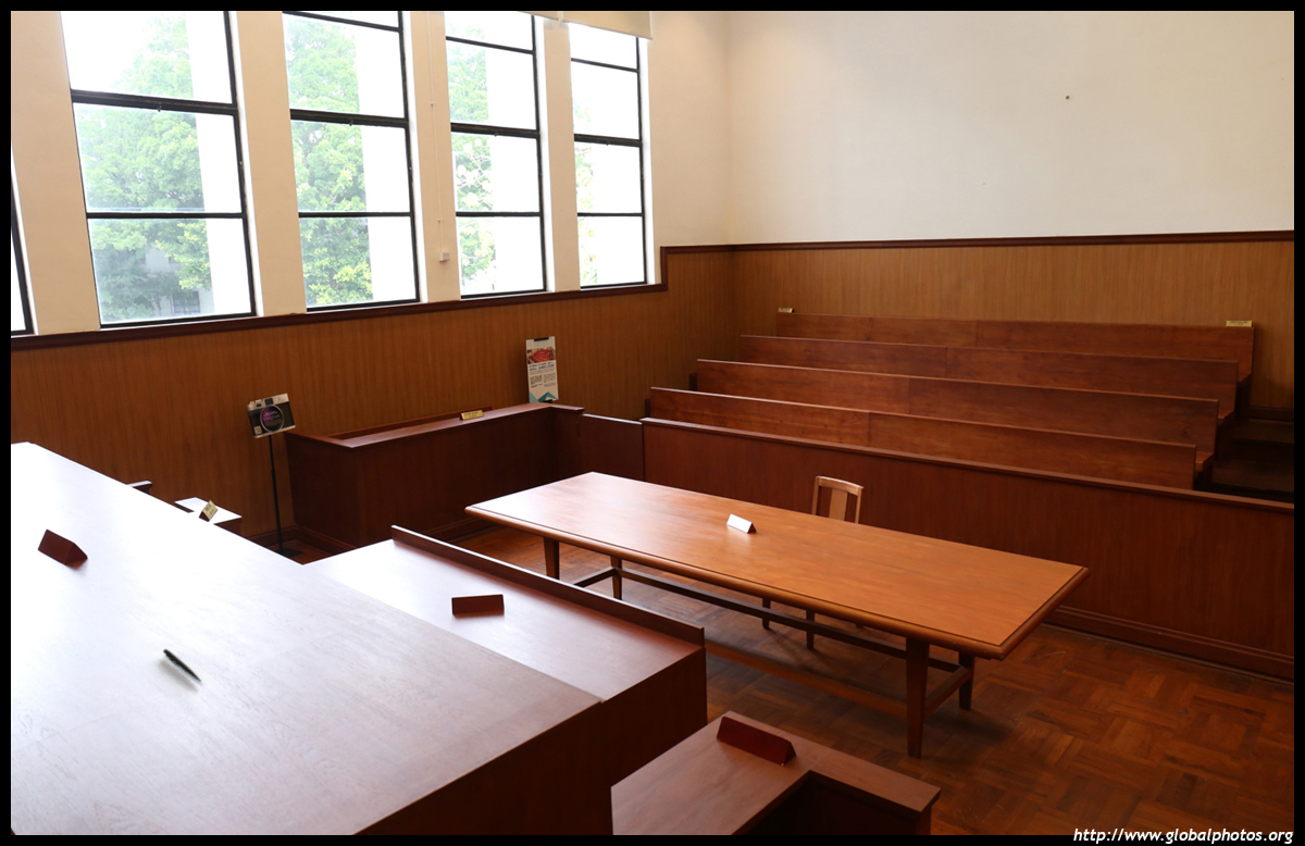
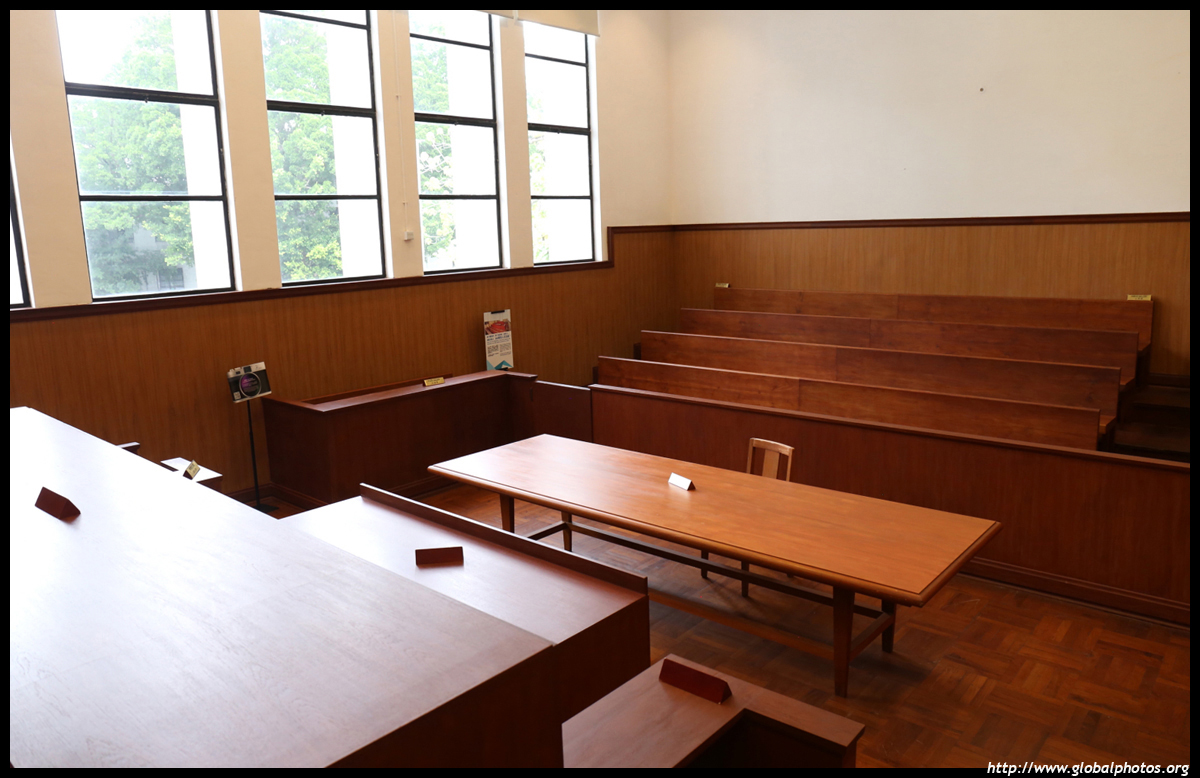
- pen [162,648,202,683]
